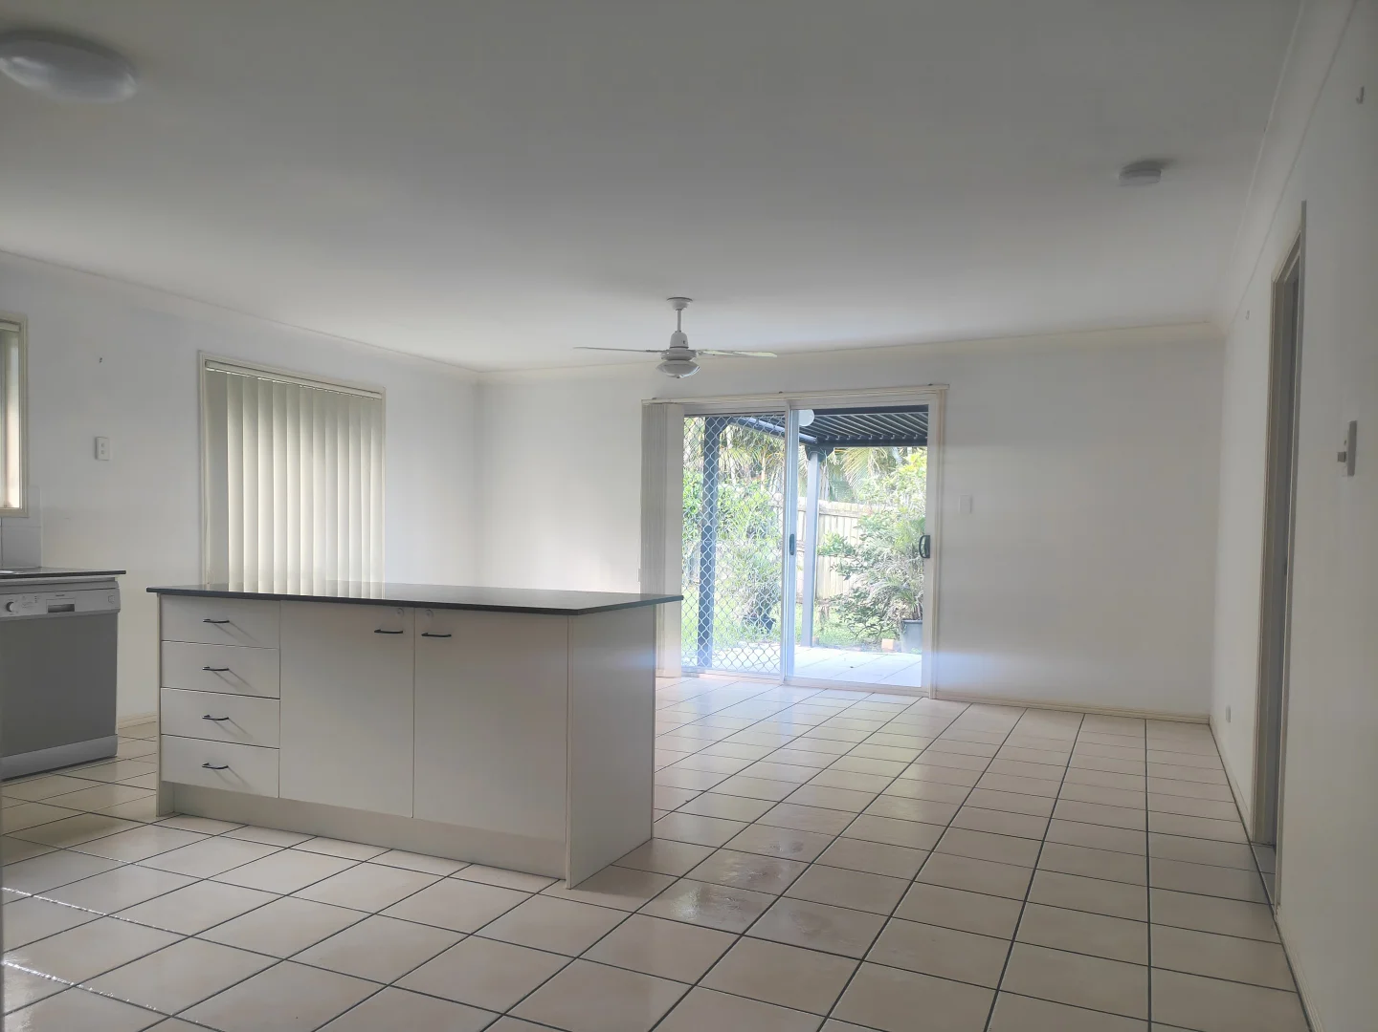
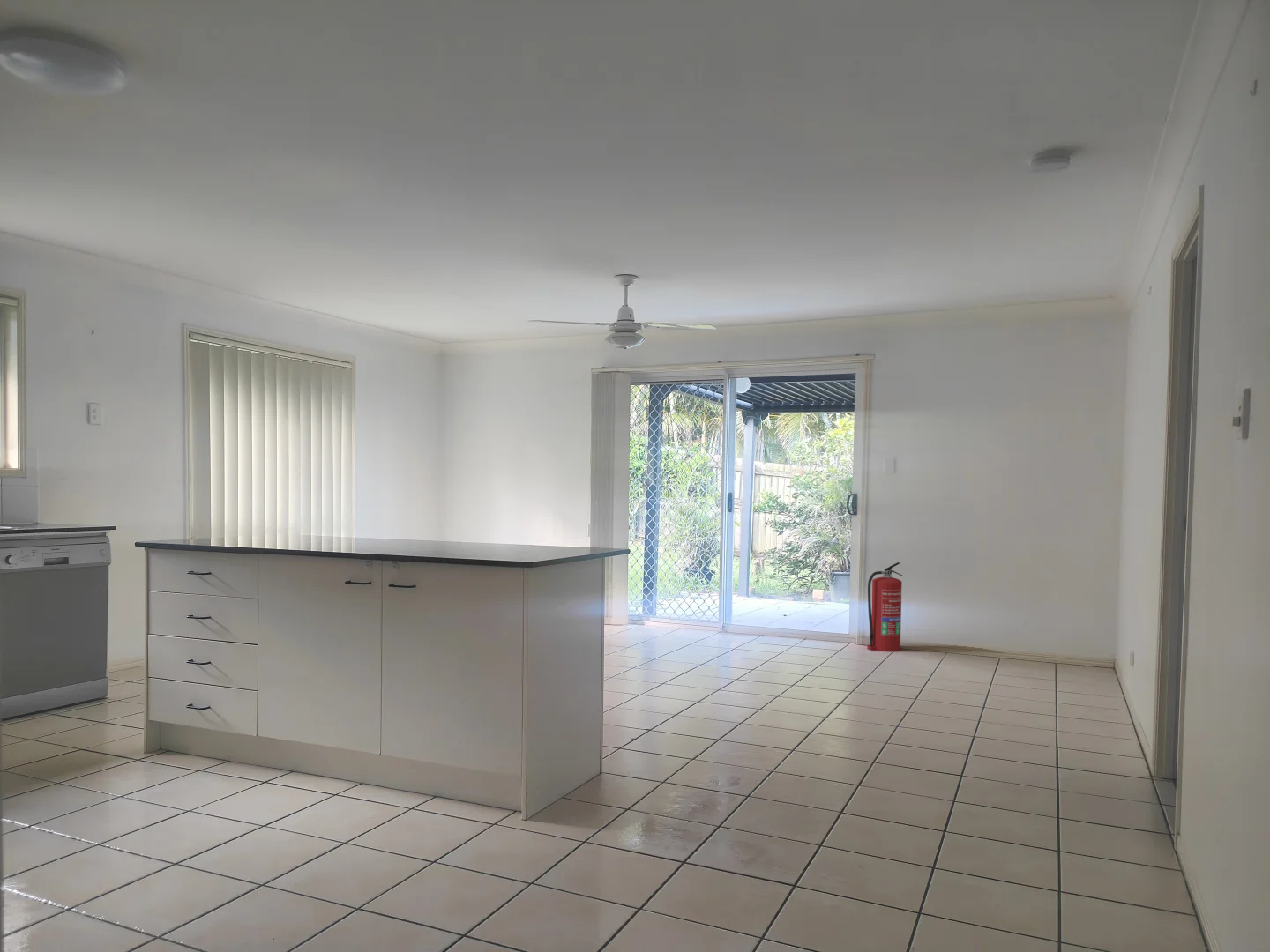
+ fire extinguisher [867,562,903,652]
